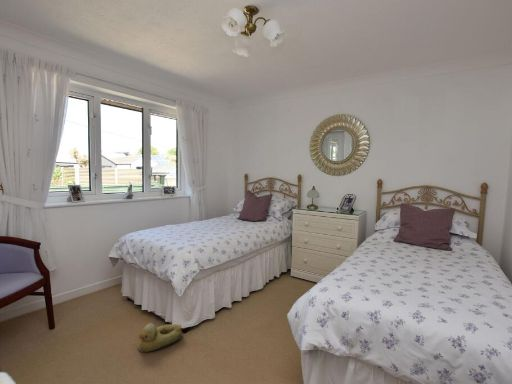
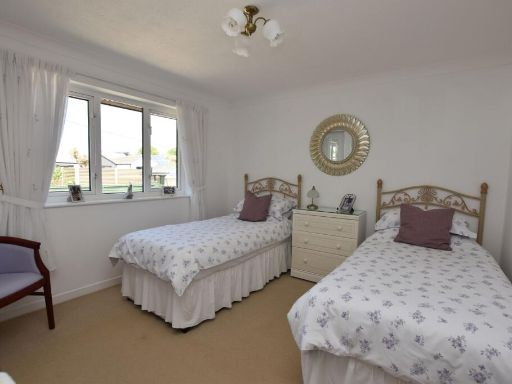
- rubber duck [137,322,183,353]
